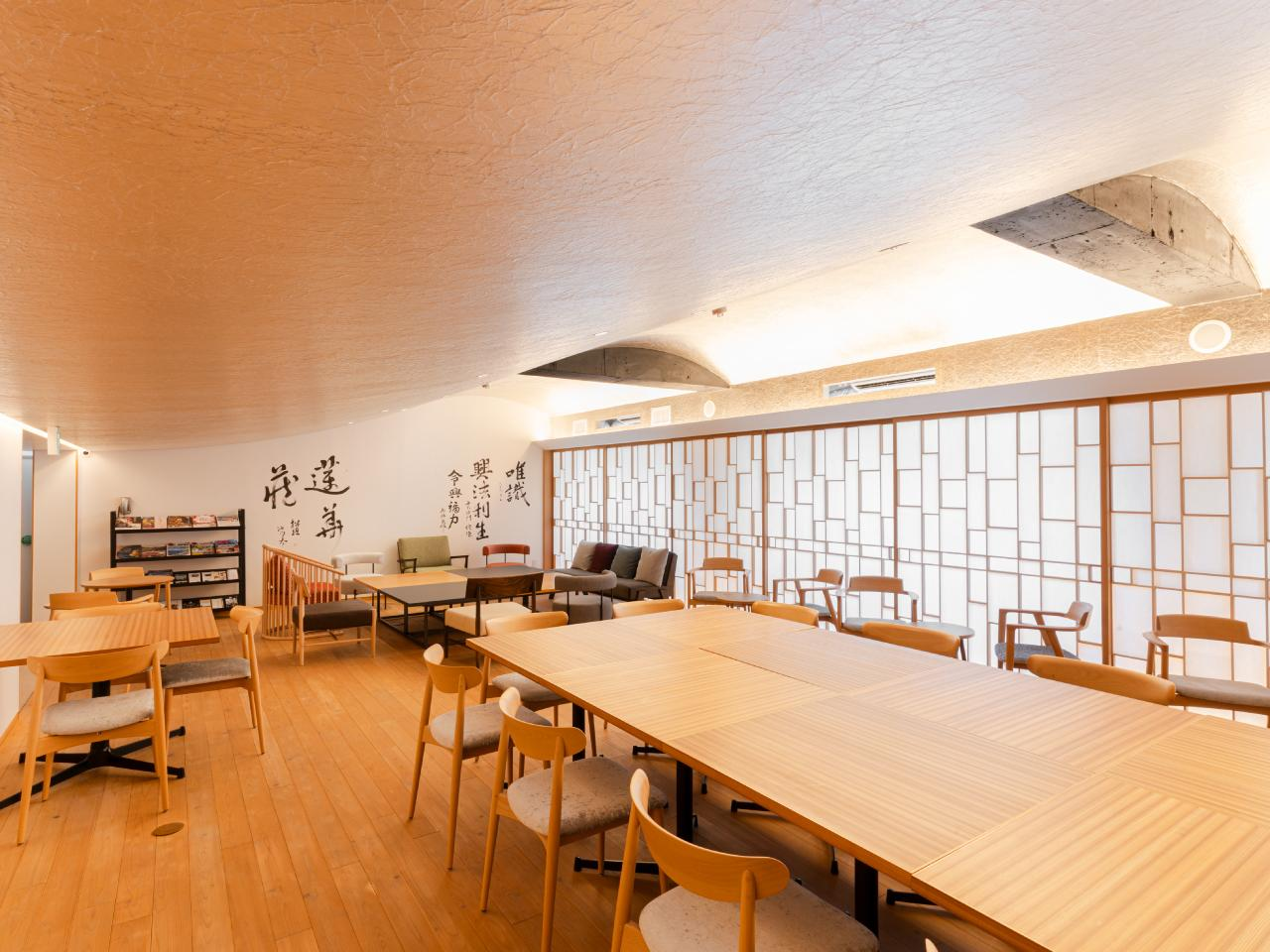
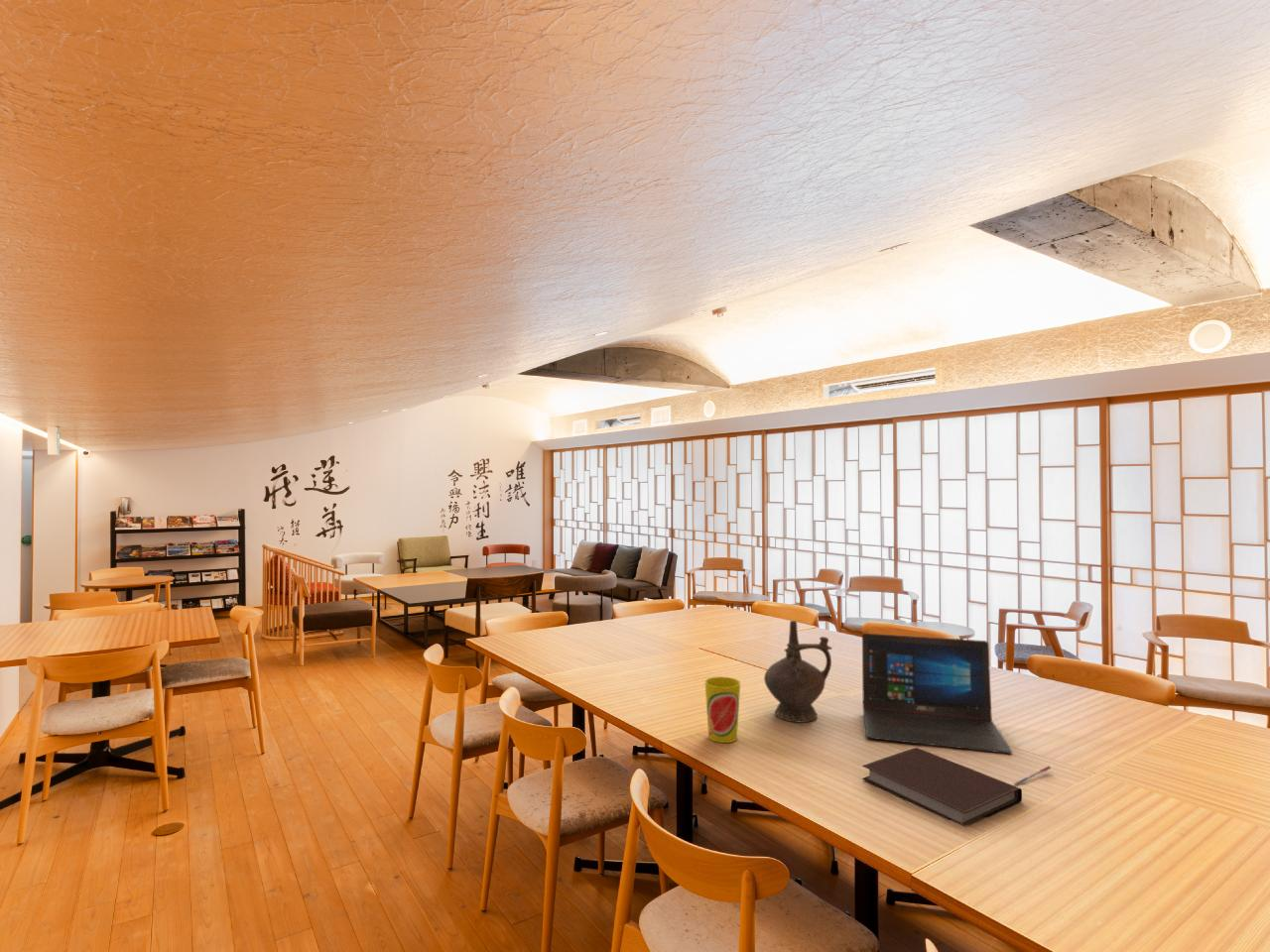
+ ceremonial vessel [763,620,833,724]
+ notebook [861,747,1023,826]
+ laptop [861,632,1013,755]
+ cup [703,675,741,744]
+ pen [1013,765,1052,785]
